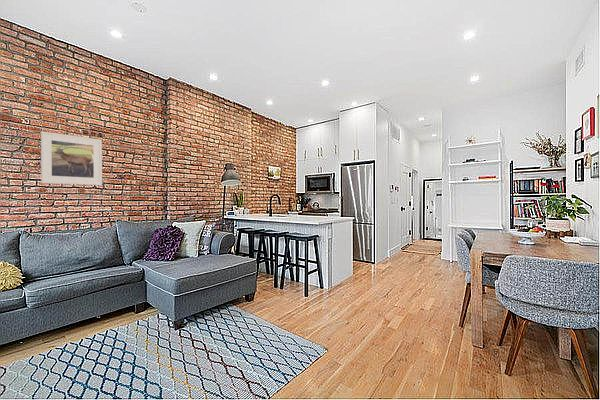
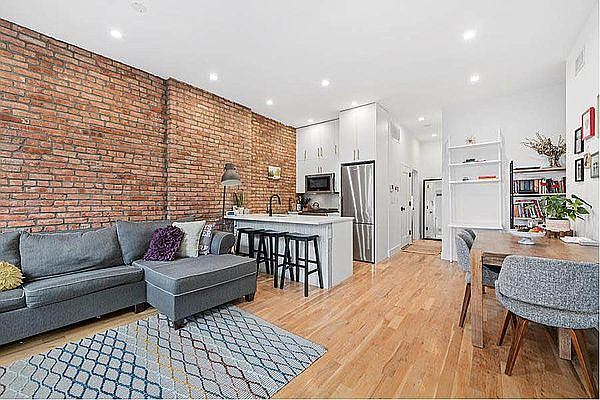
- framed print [40,130,103,186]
